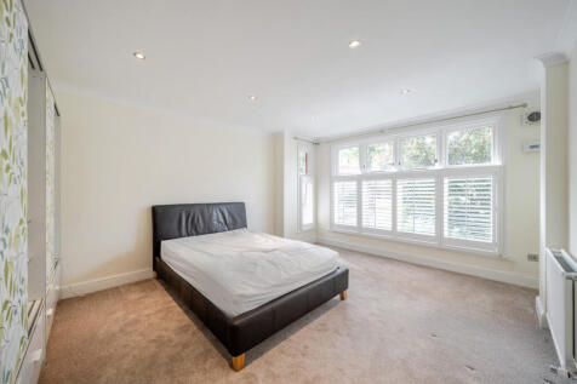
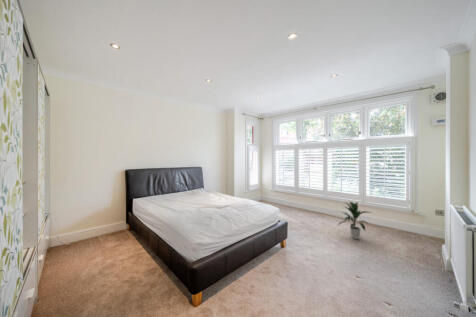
+ indoor plant [337,201,372,240]
